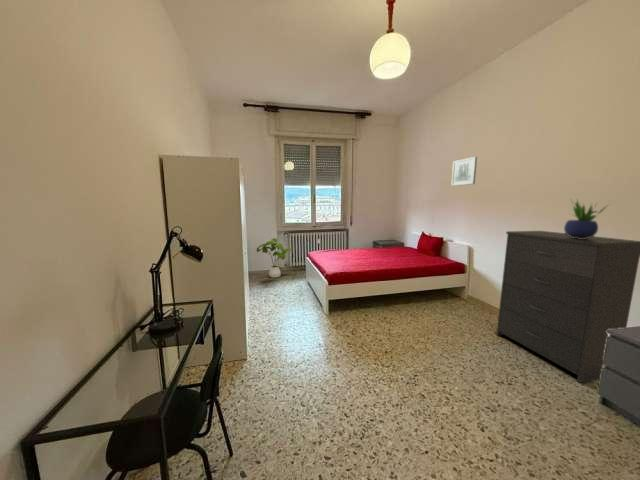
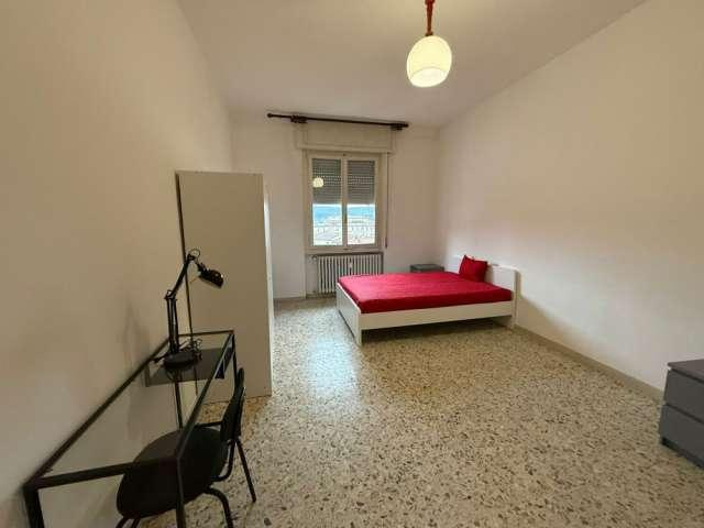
- wall art [450,156,478,187]
- potted plant [563,199,610,239]
- dresser [496,230,640,384]
- house plant [256,237,295,278]
